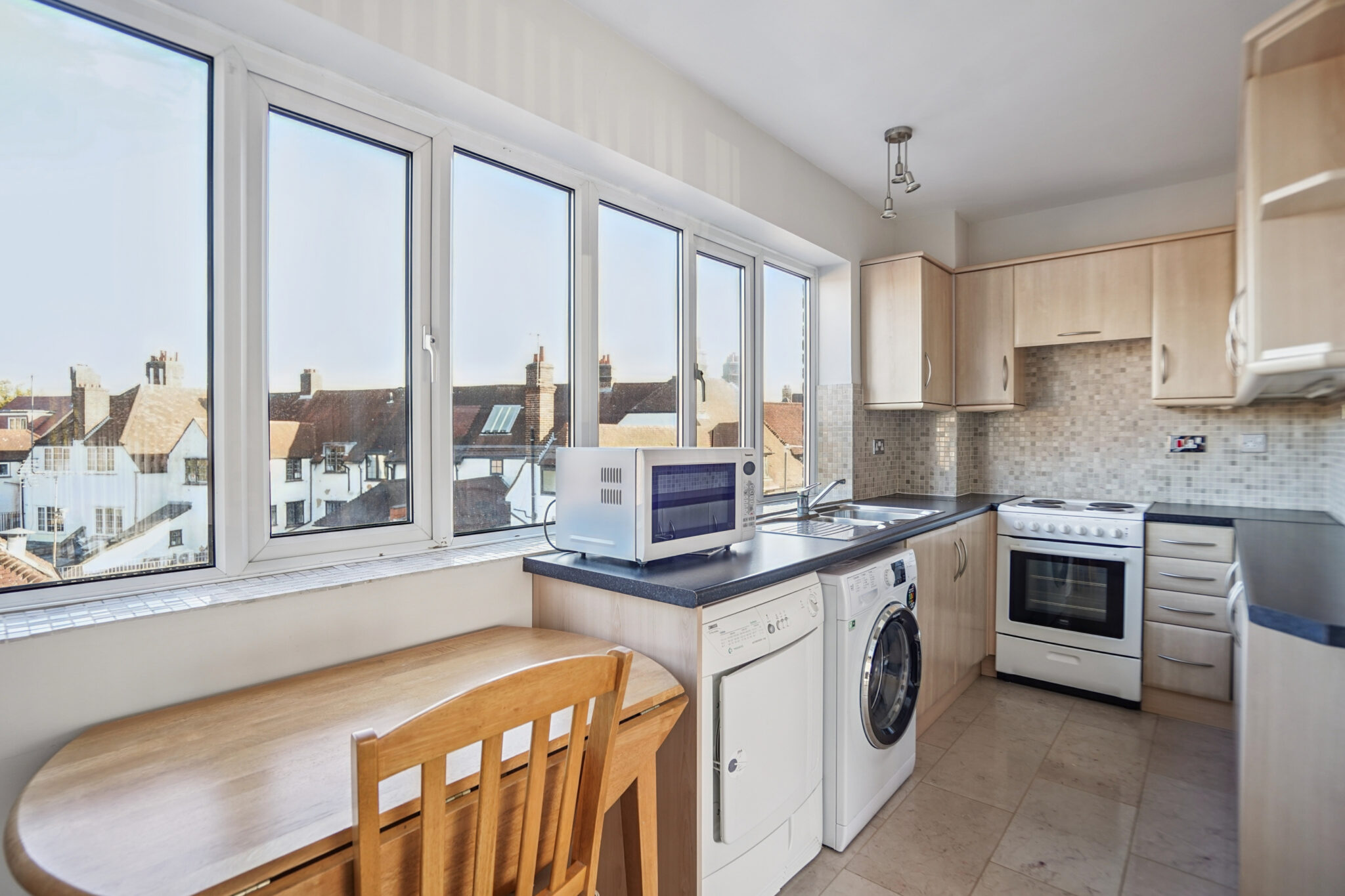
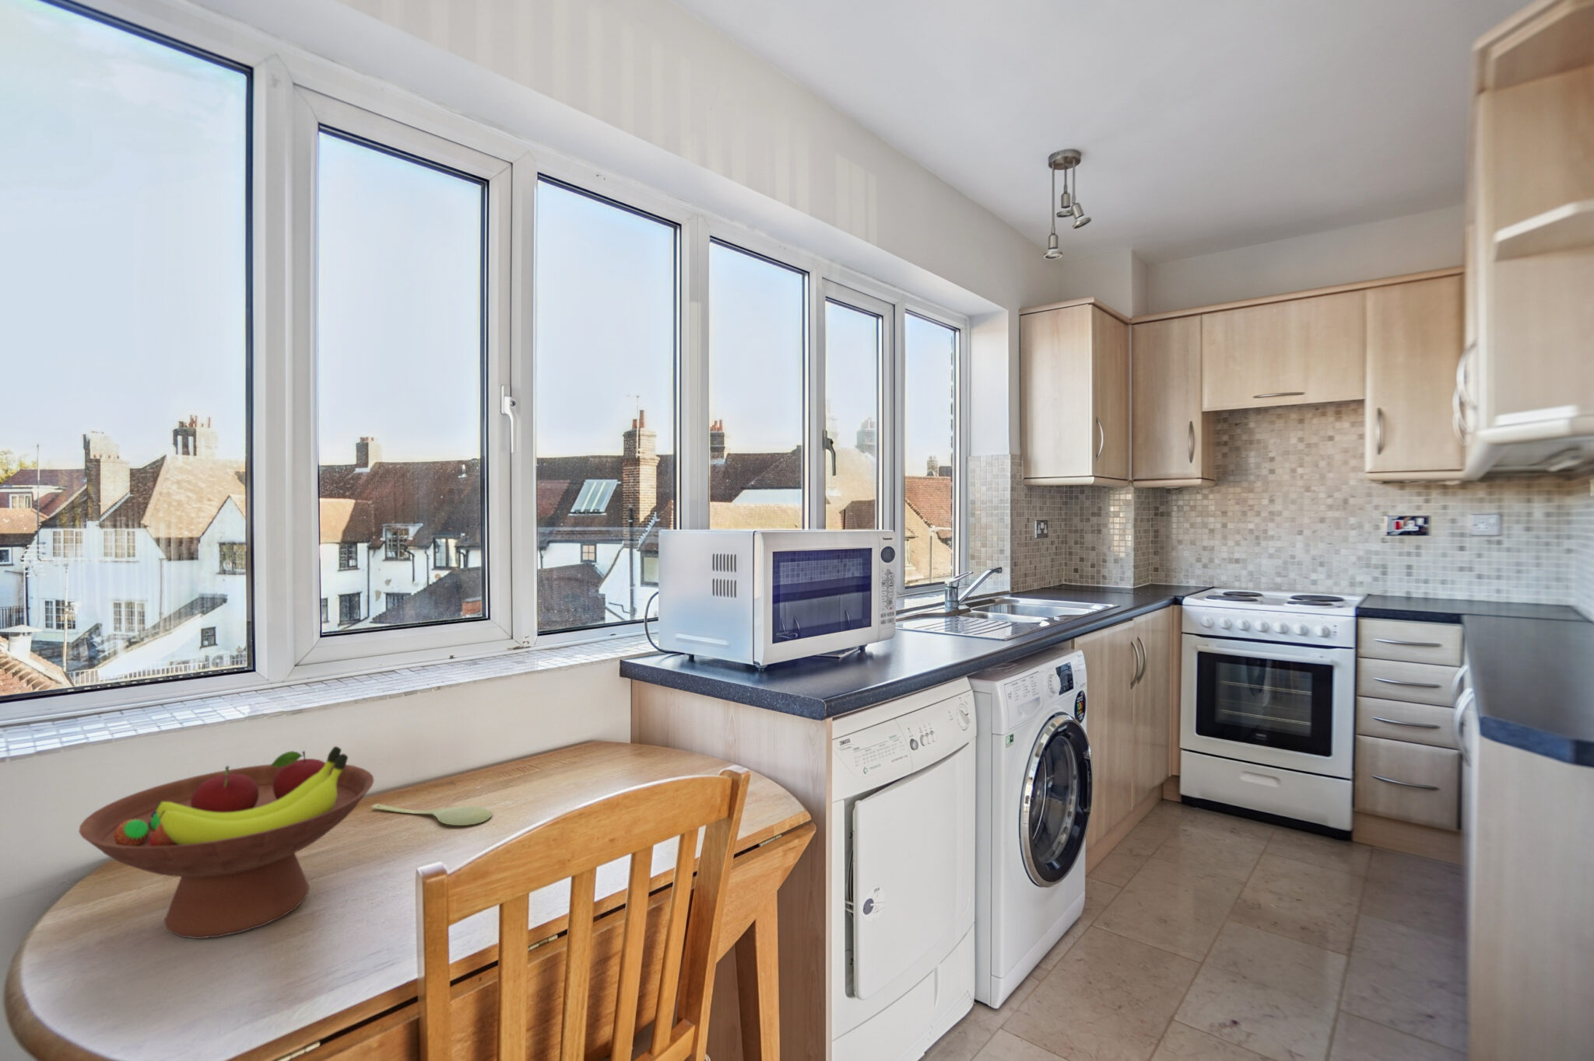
+ spoon [371,803,493,827]
+ fruit bowl [78,745,376,940]
